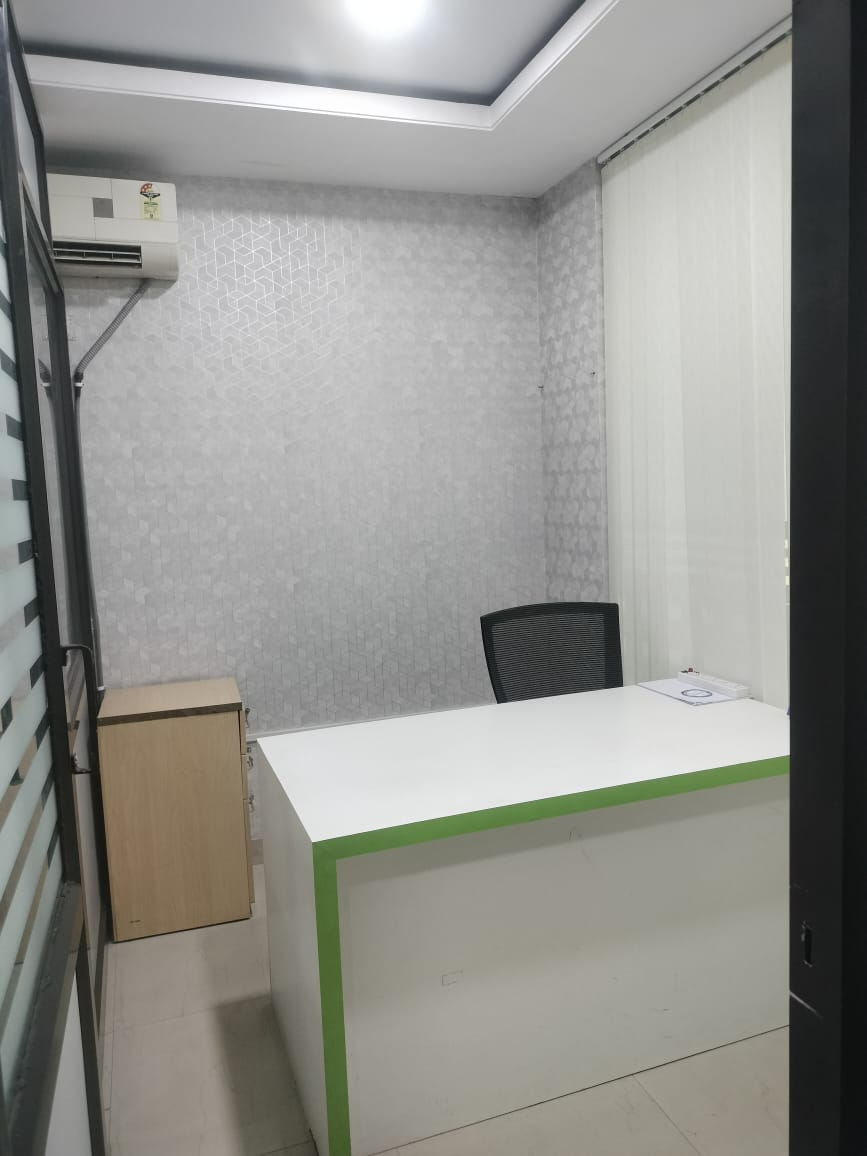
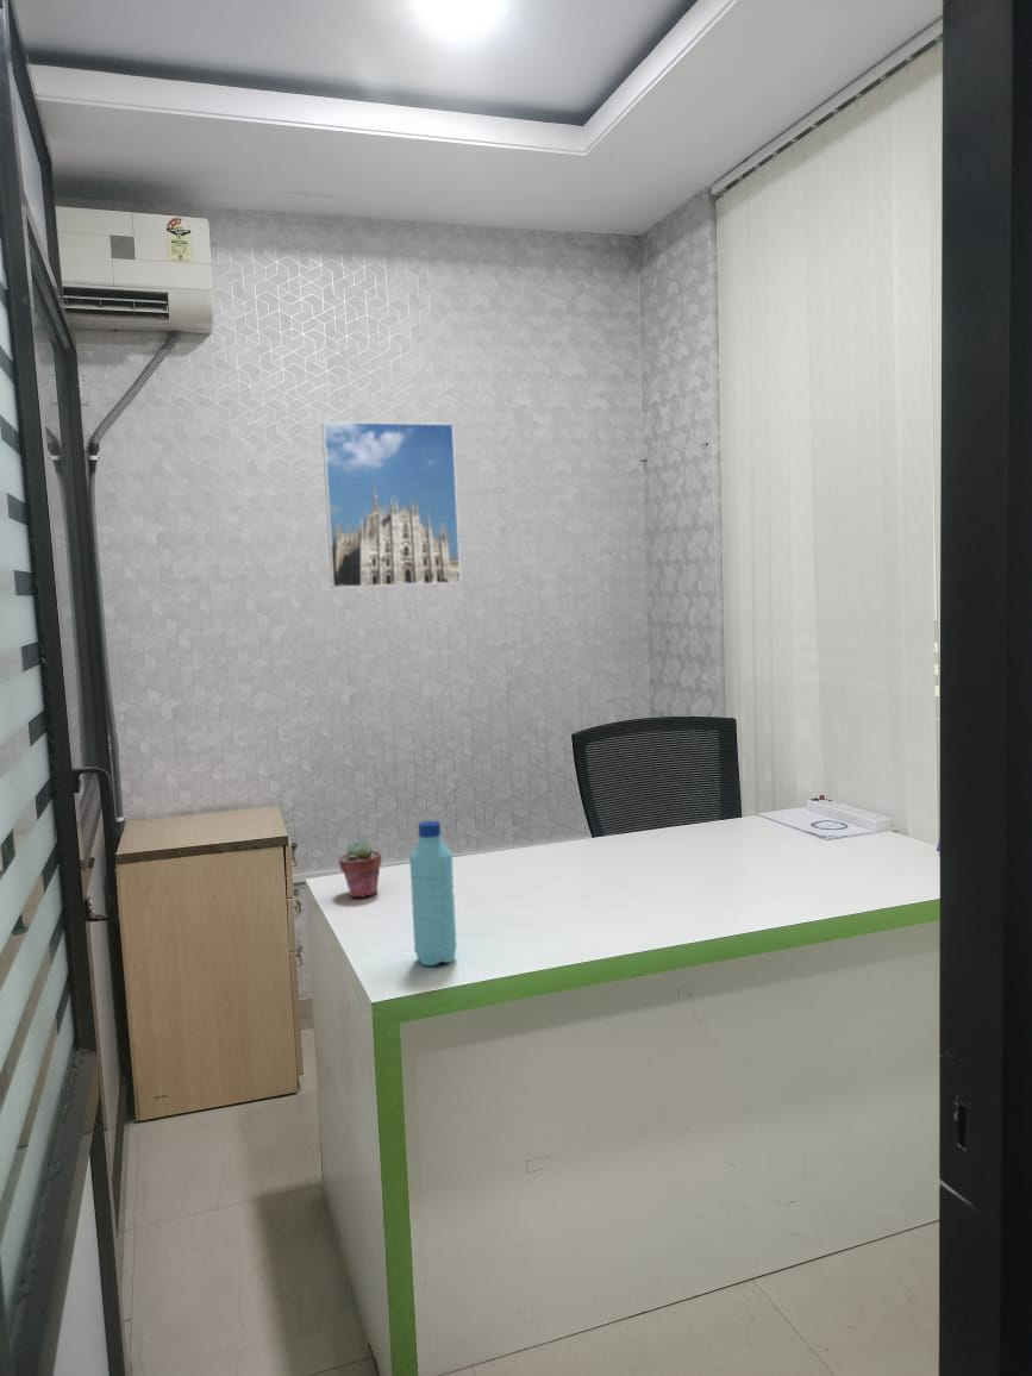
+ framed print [320,420,462,589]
+ potted succulent [338,839,382,899]
+ water bottle [408,820,457,967]
